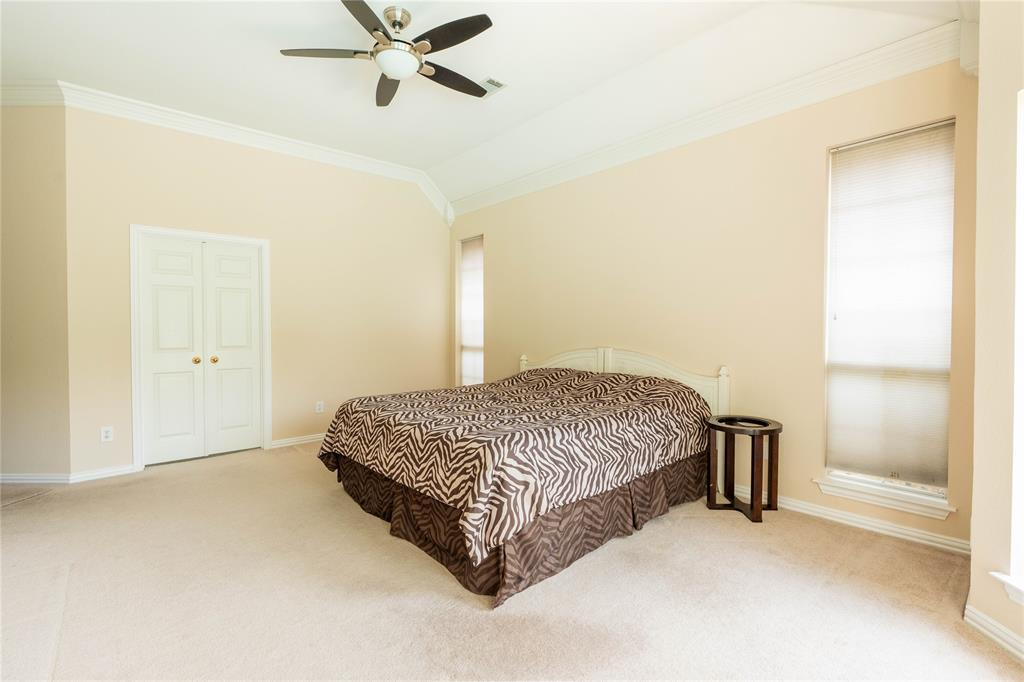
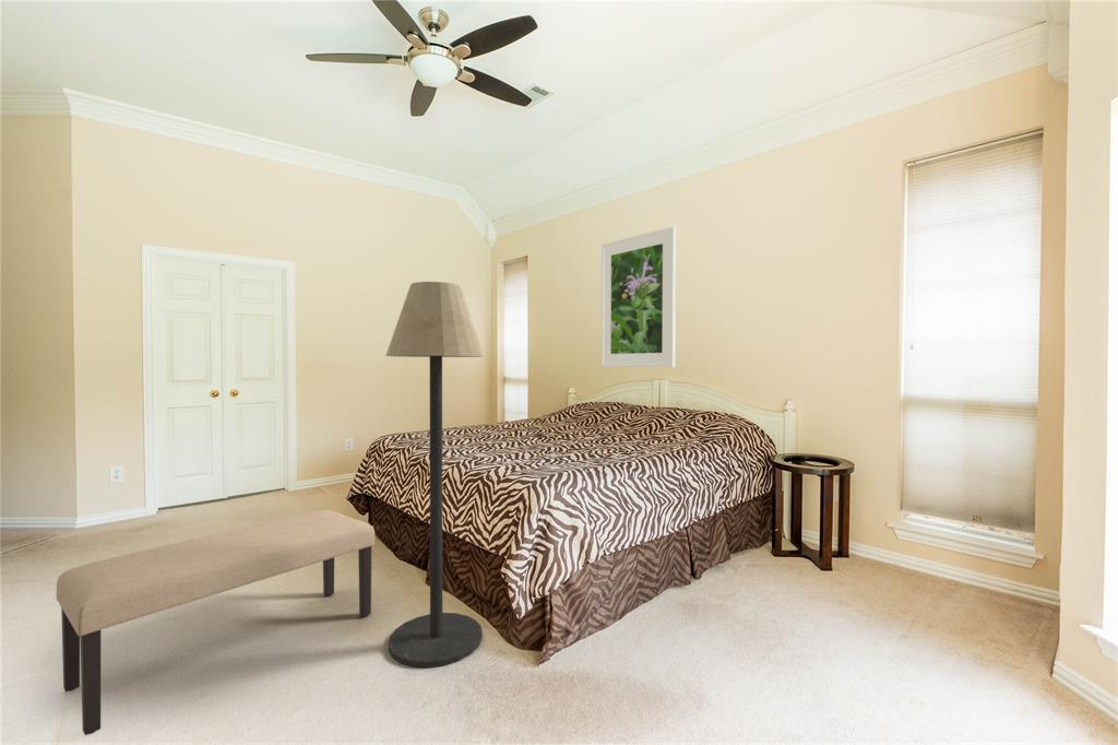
+ floor lamp [385,281,485,669]
+ bench [56,509,376,736]
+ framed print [600,225,677,368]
